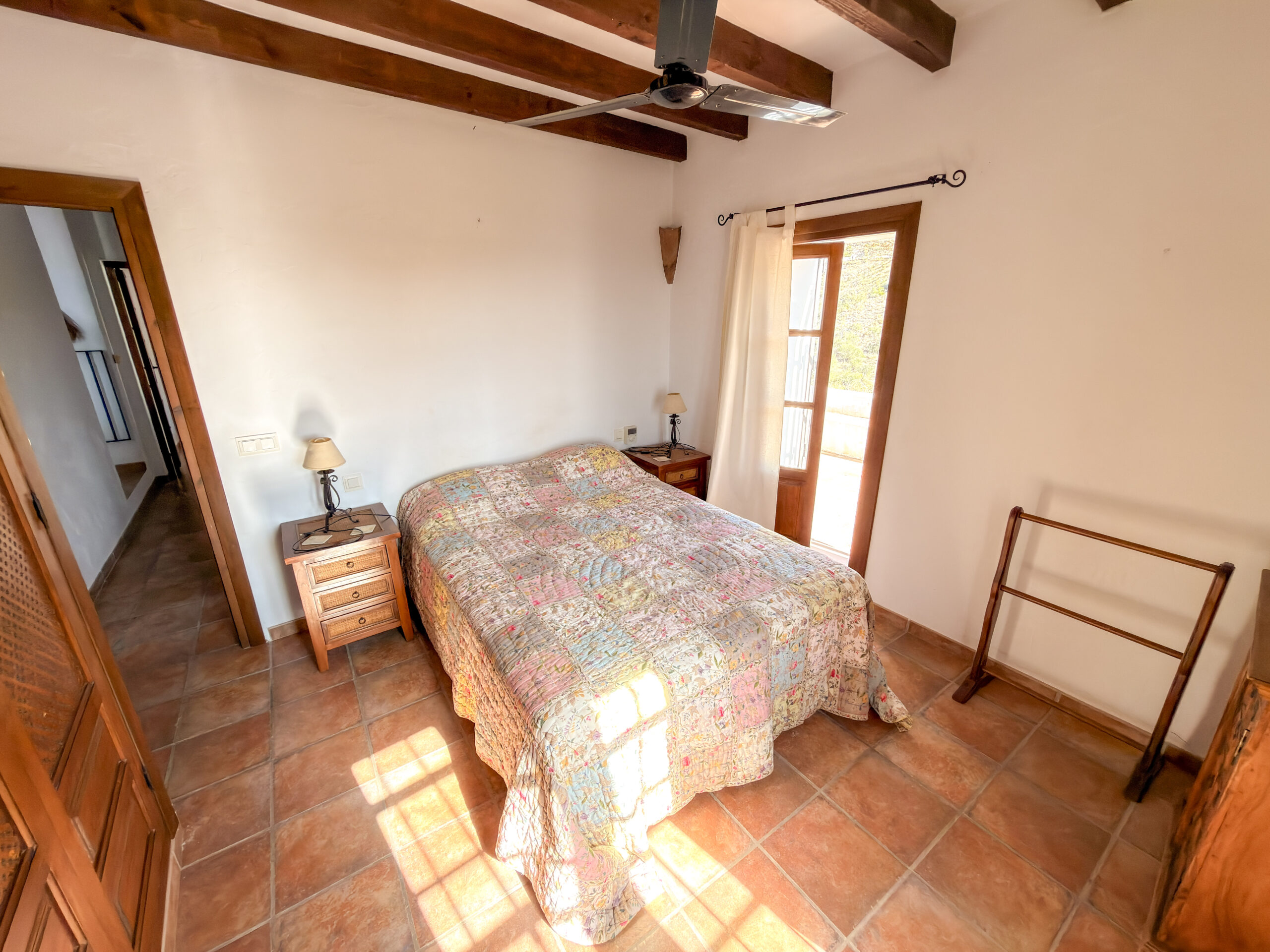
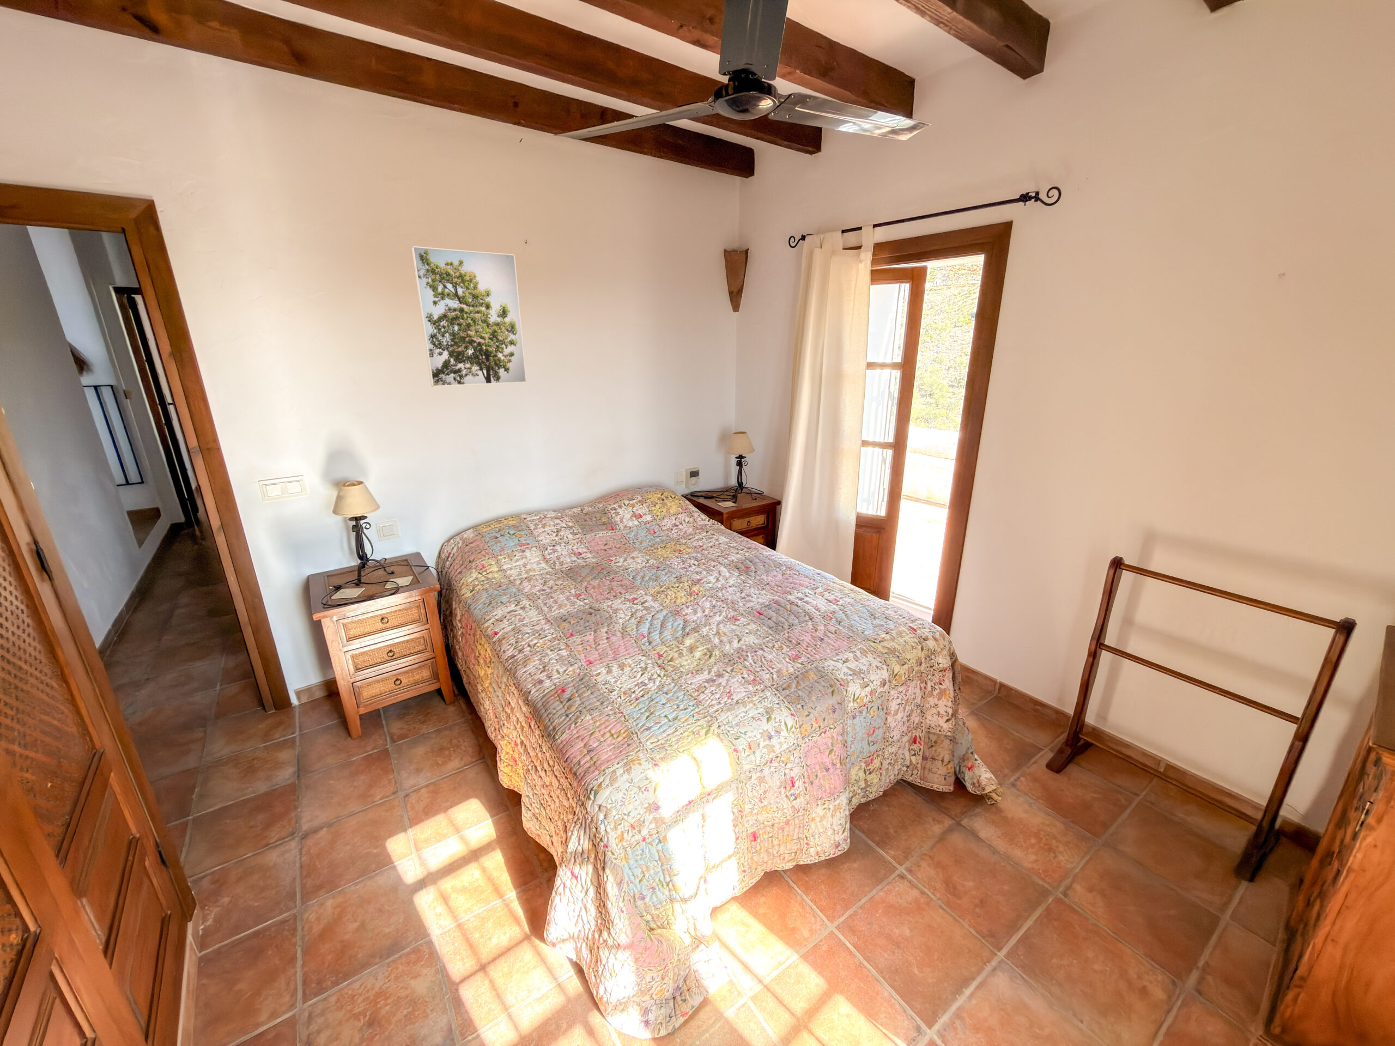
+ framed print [411,246,527,388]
